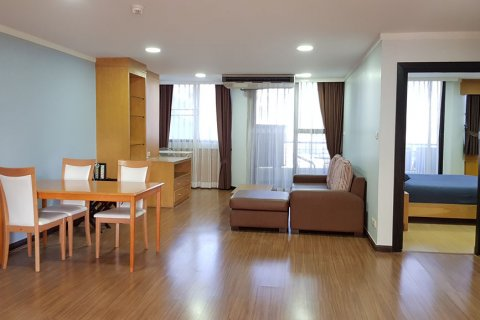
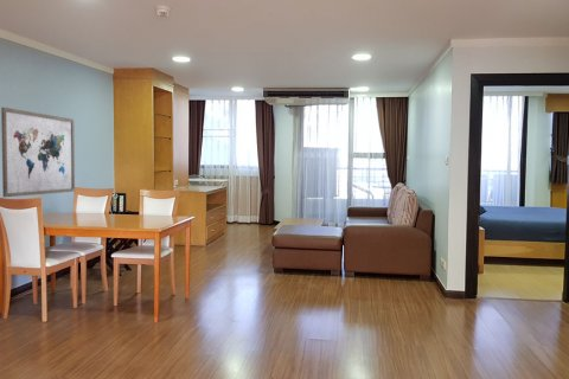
+ wall art [0,107,76,198]
